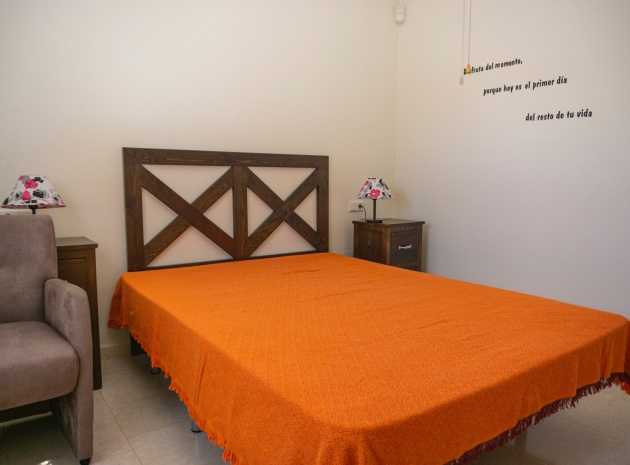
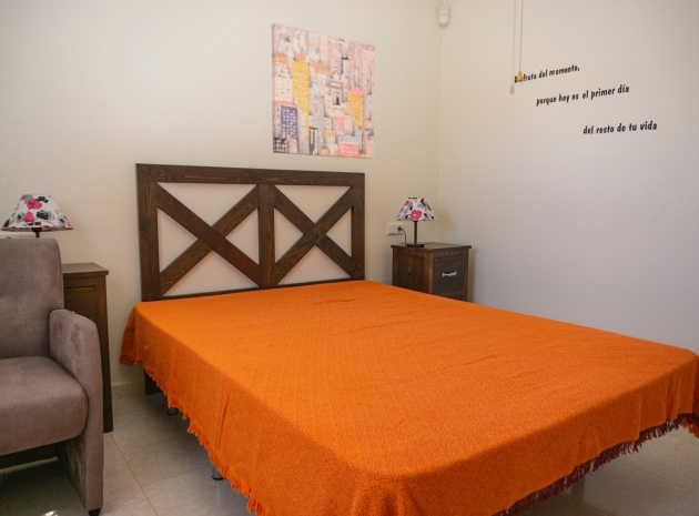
+ wall art [271,22,376,160]
